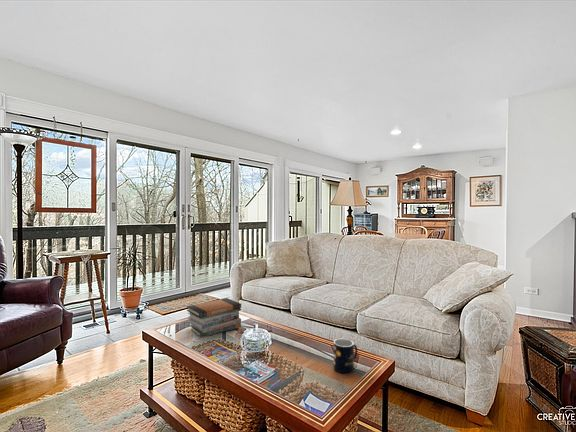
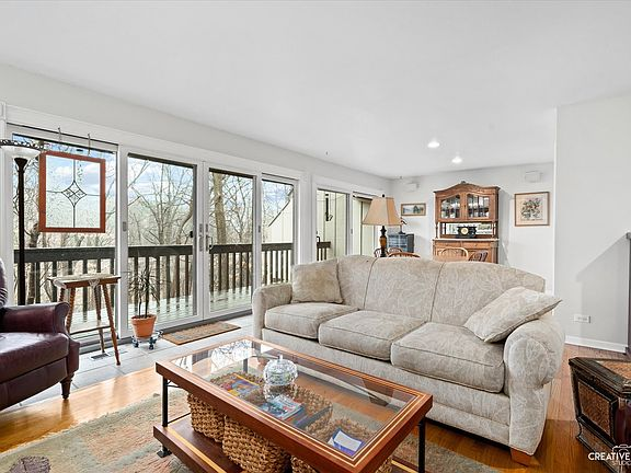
- book stack [186,297,242,338]
- mug [333,338,358,375]
